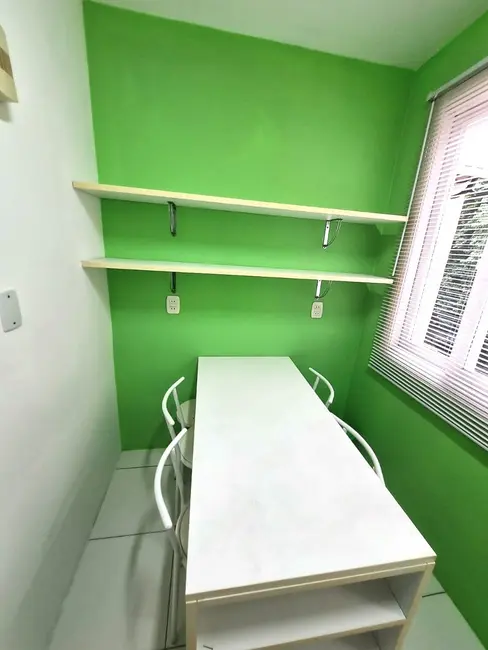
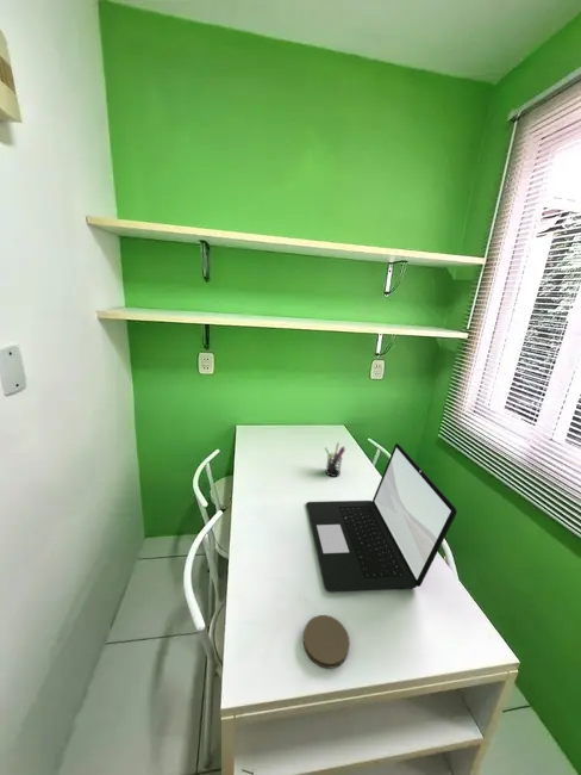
+ coaster [302,614,351,670]
+ pen holder [324,441,346,478]
+ laptop [305,442,458,593]
